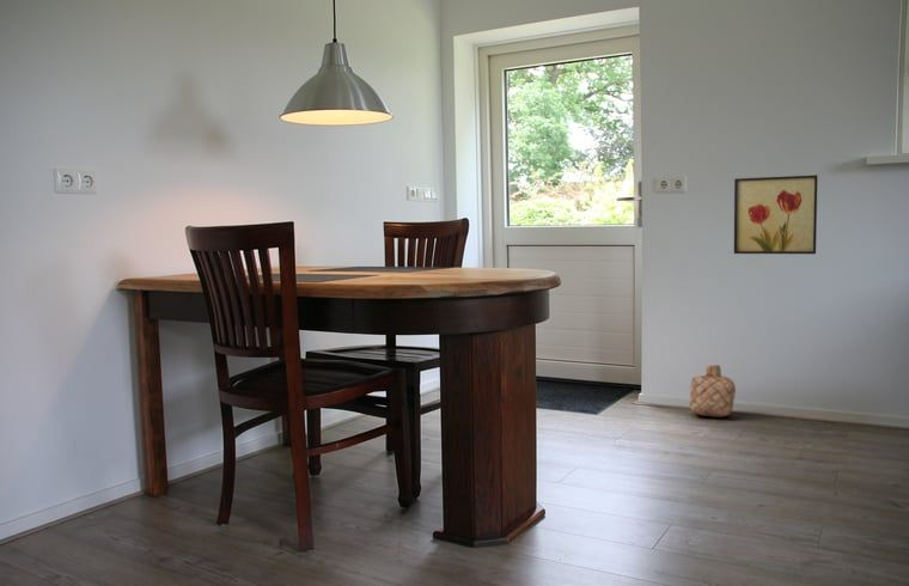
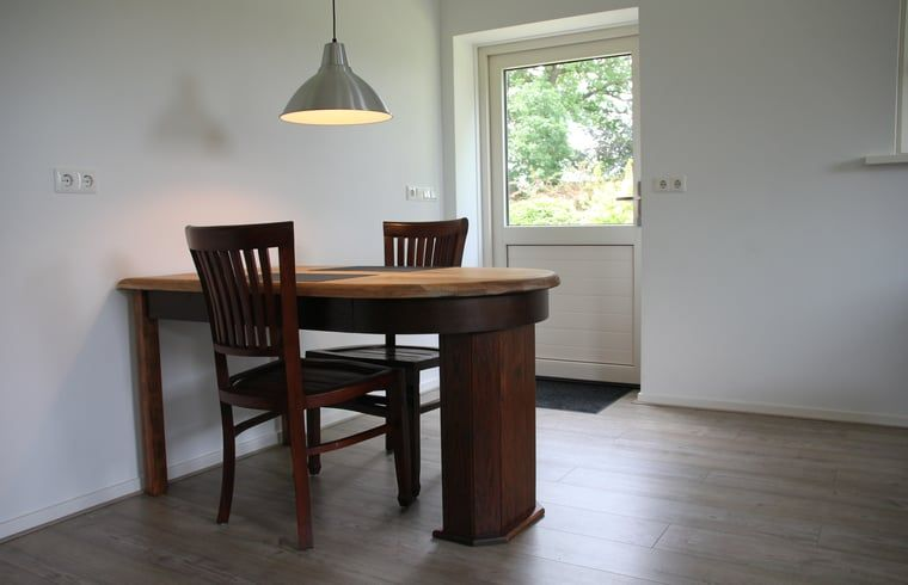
- basket [689,364,737,419]
- wall art [733,173,818,255]
